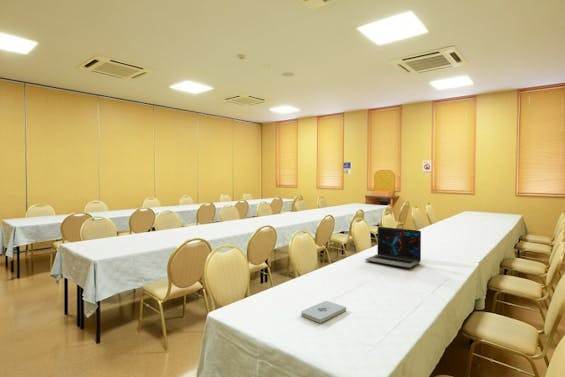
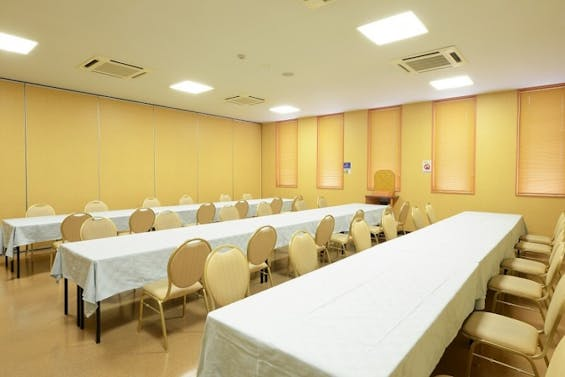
- notepad [300,300,347,324]
- laptop [364,226,422,269]
